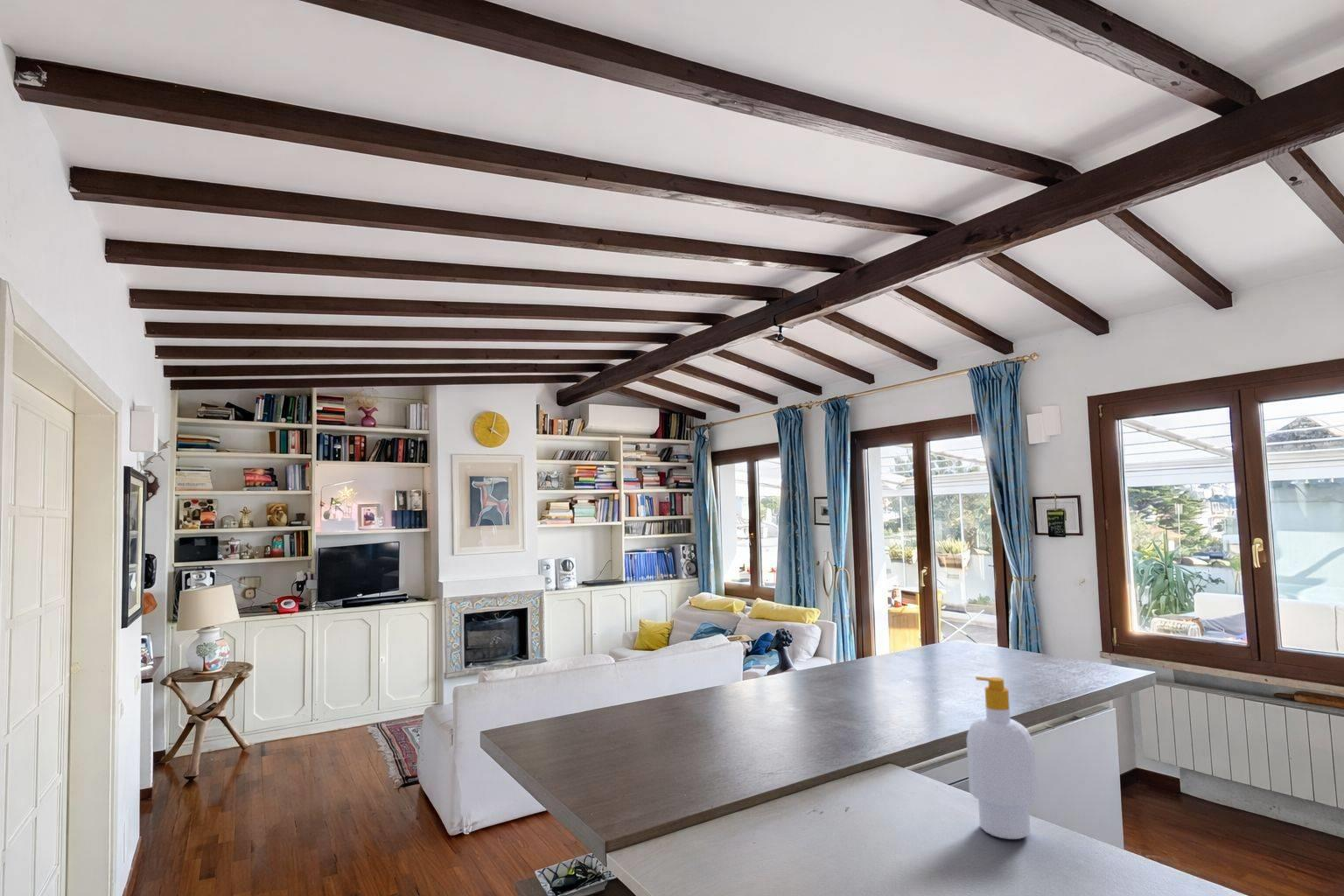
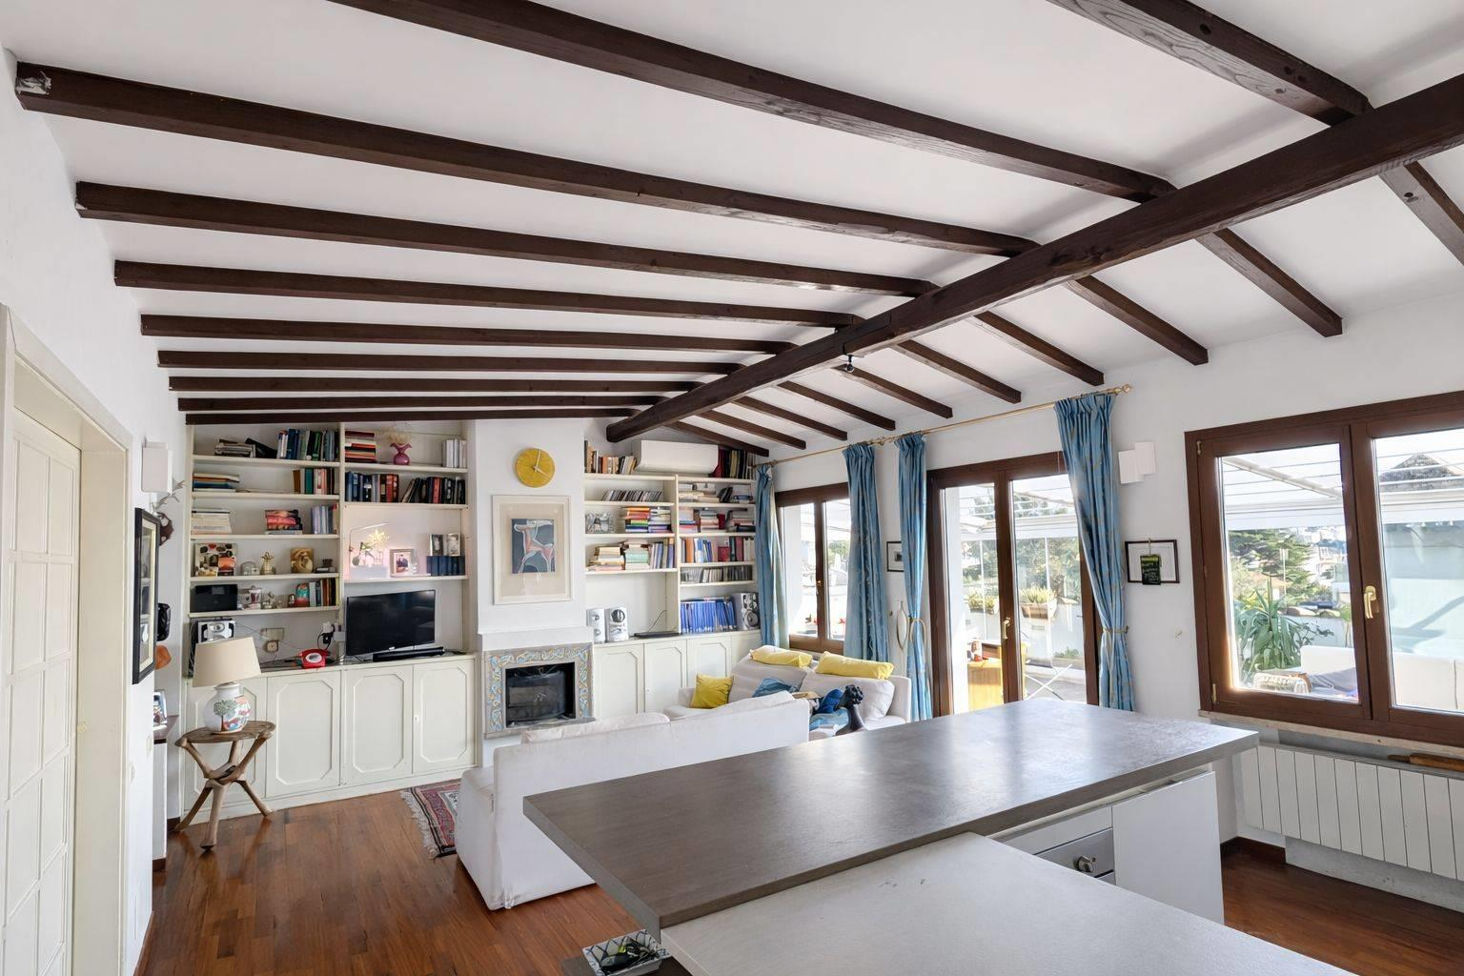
- soap bottle [966,676,1039,840]
